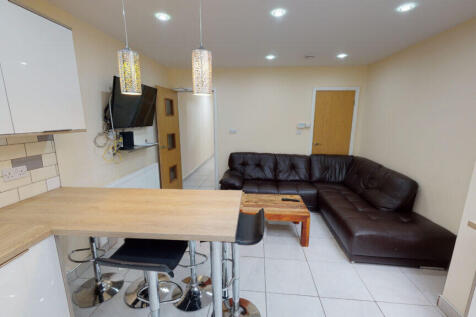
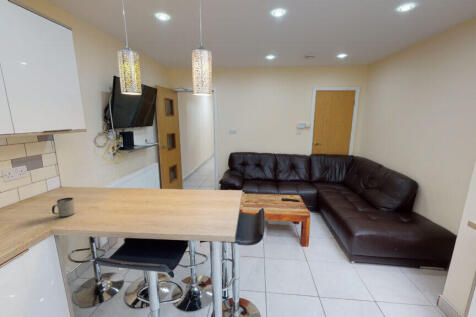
+ mug [51,197,75,218]
